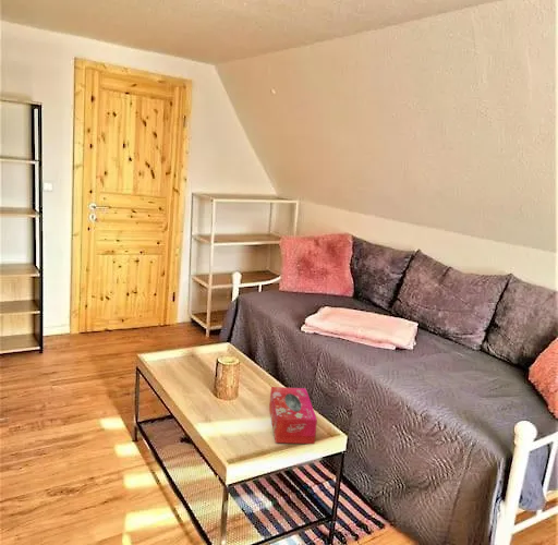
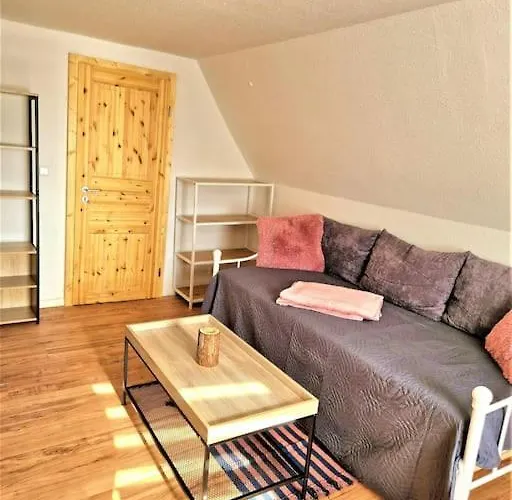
- tissue box [268,386,318,445]
